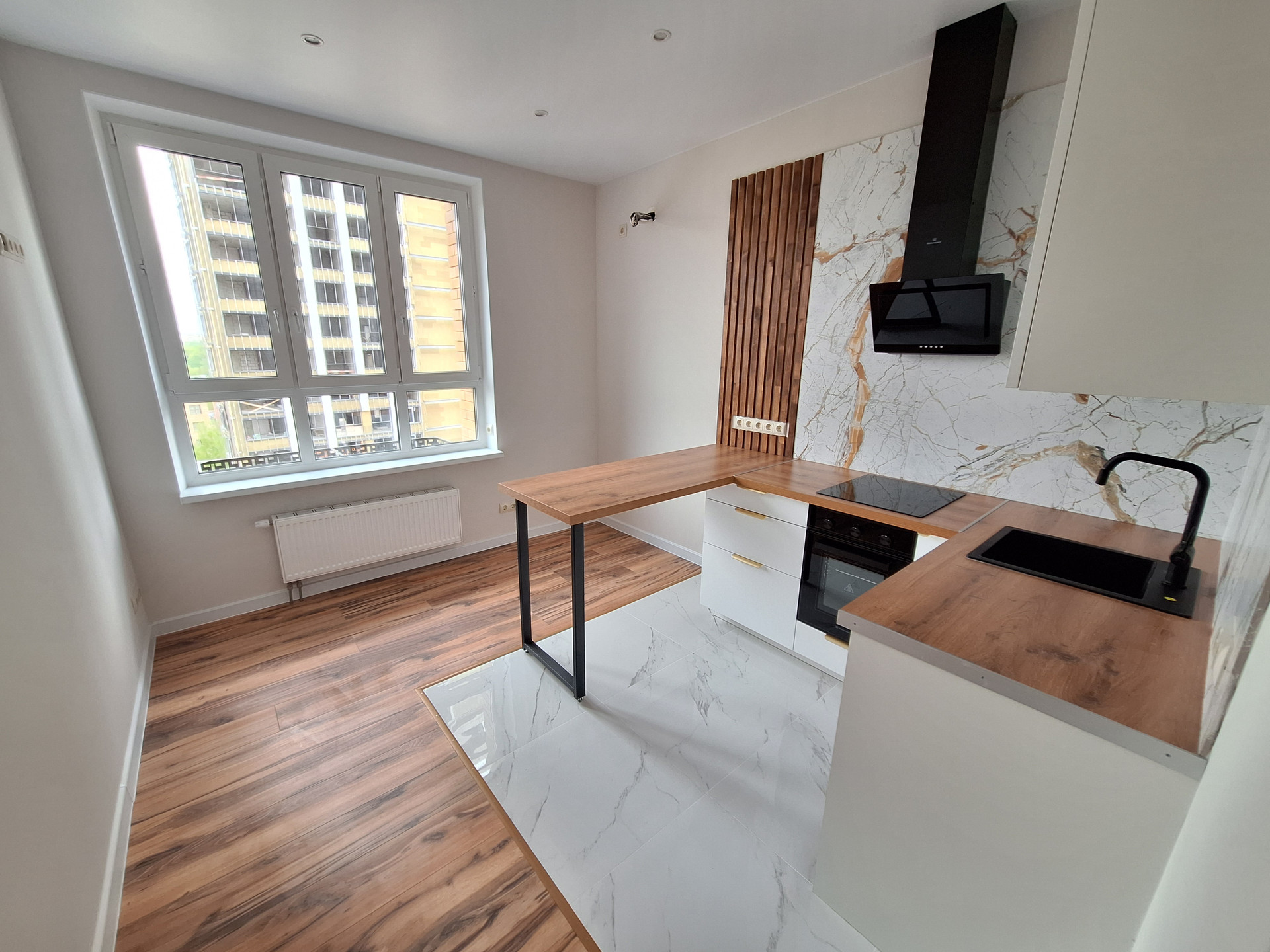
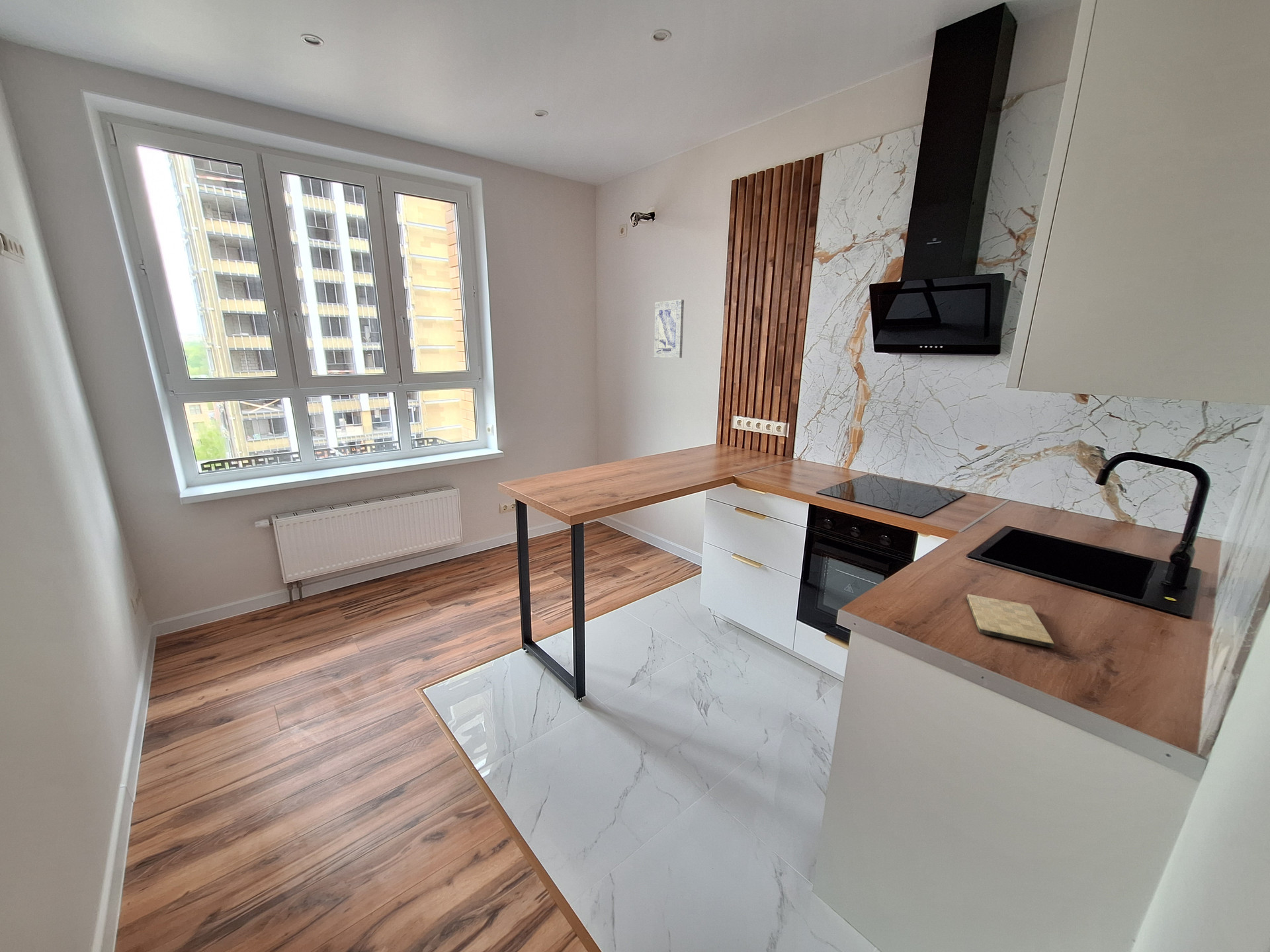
+ cutting board [966,594,1055,649]
+ wall art [654,299,685,358]
